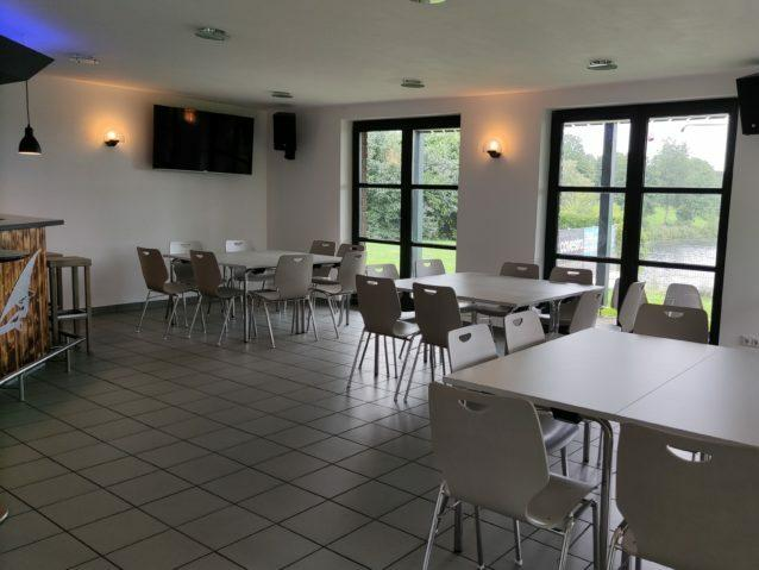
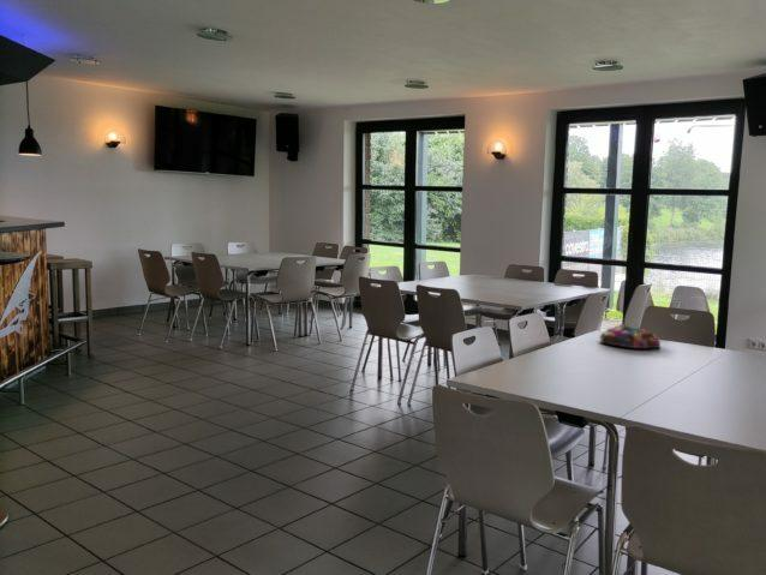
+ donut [598,323,662,349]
